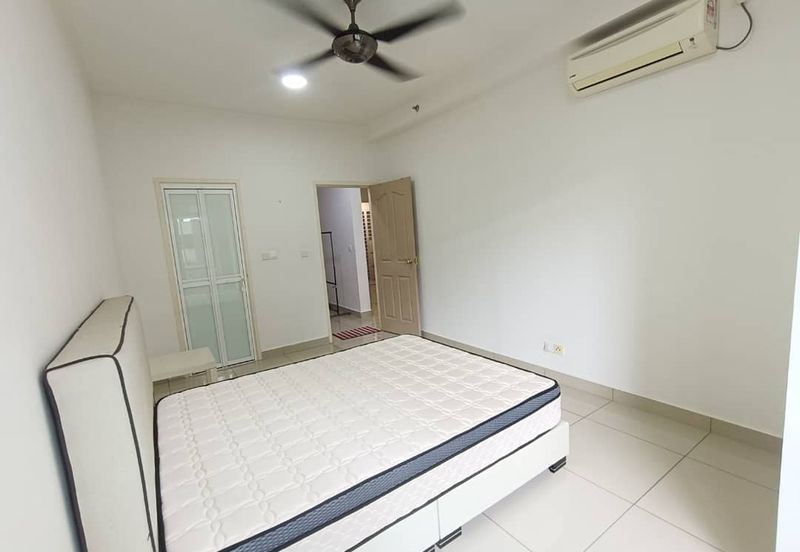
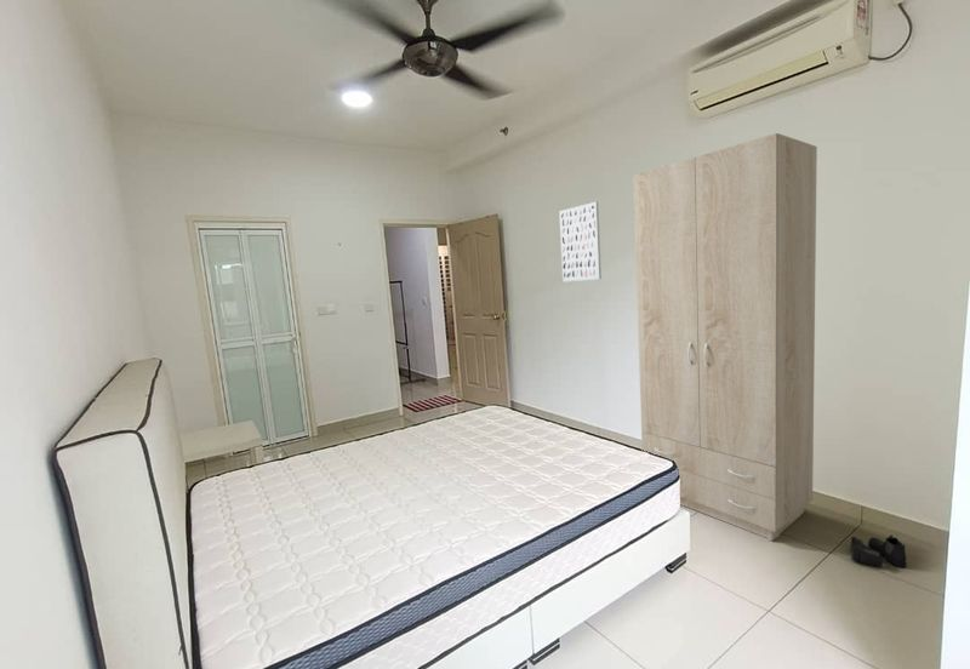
+ wardrobe [632,132,818,543]
+ boots [849,534,907,568]
+ wall art [558,201,603,282]
